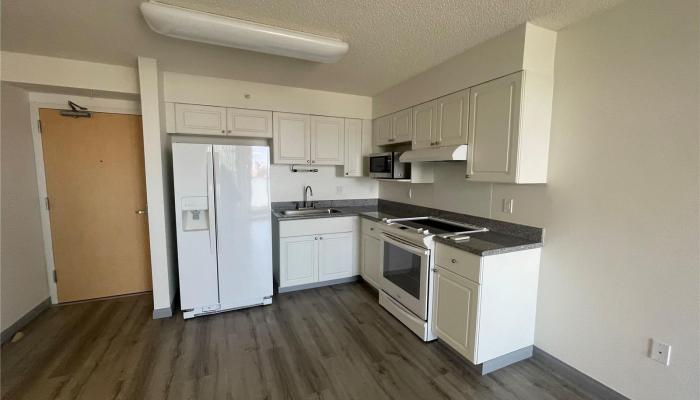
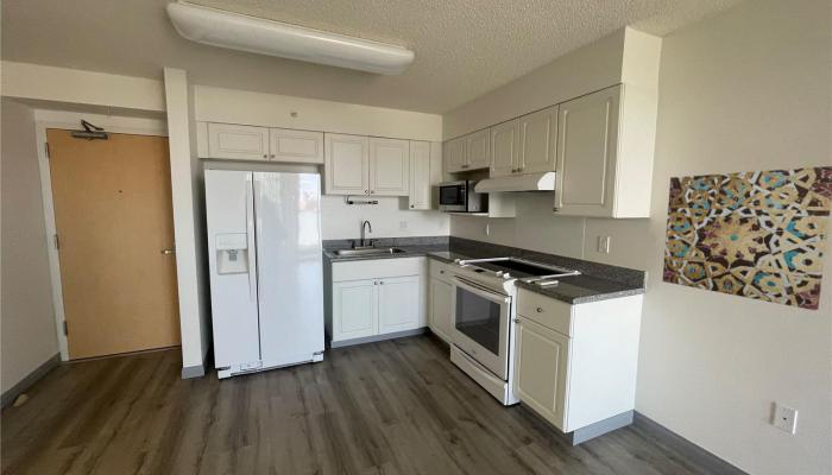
+ wall art [661,165,832,311]
